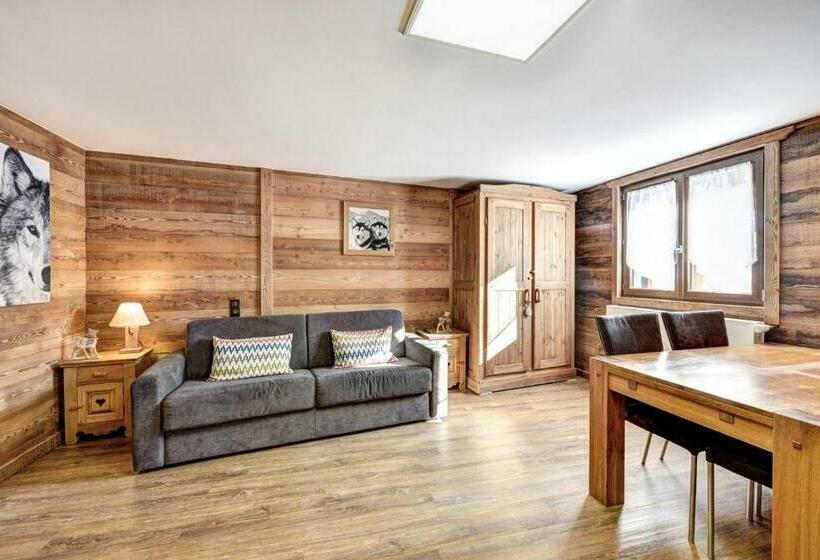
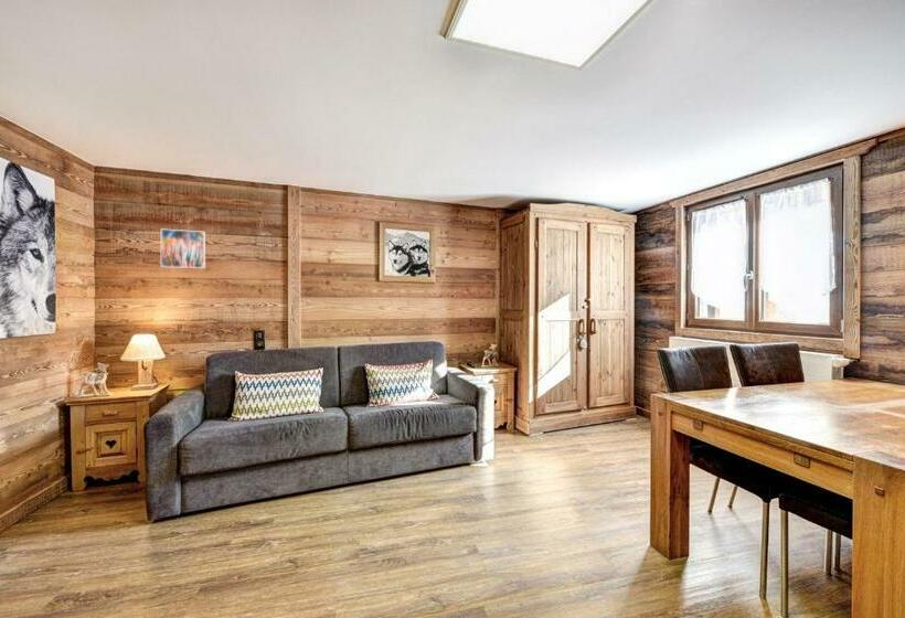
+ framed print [160,228,206,269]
